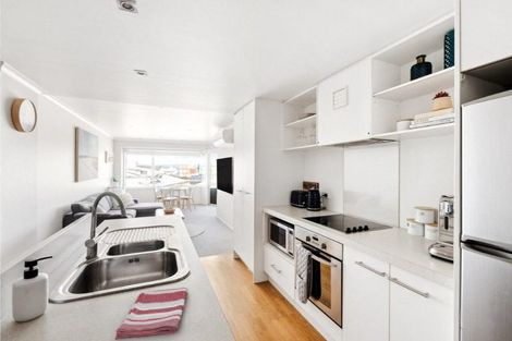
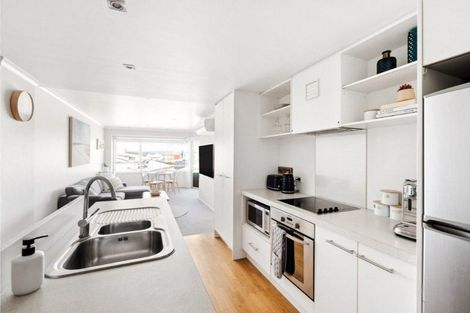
- dish towel [114,287,188,341]
